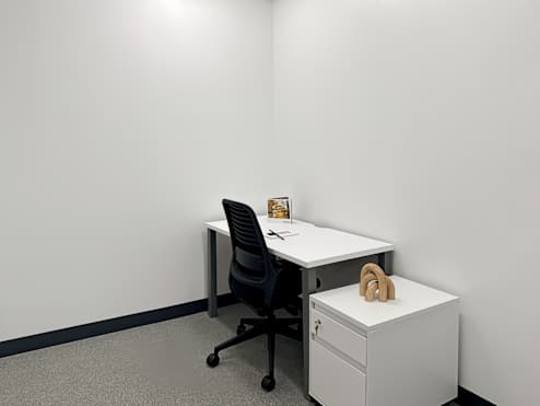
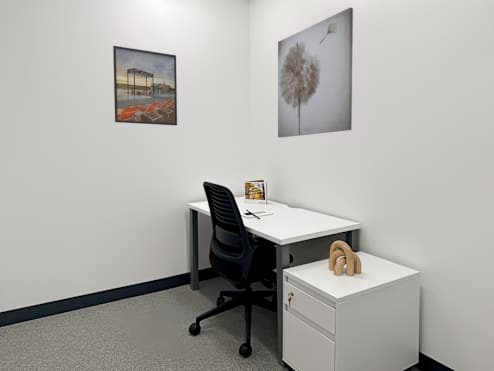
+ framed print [112,45,178,126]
+ wall art [277,7,354,139]
